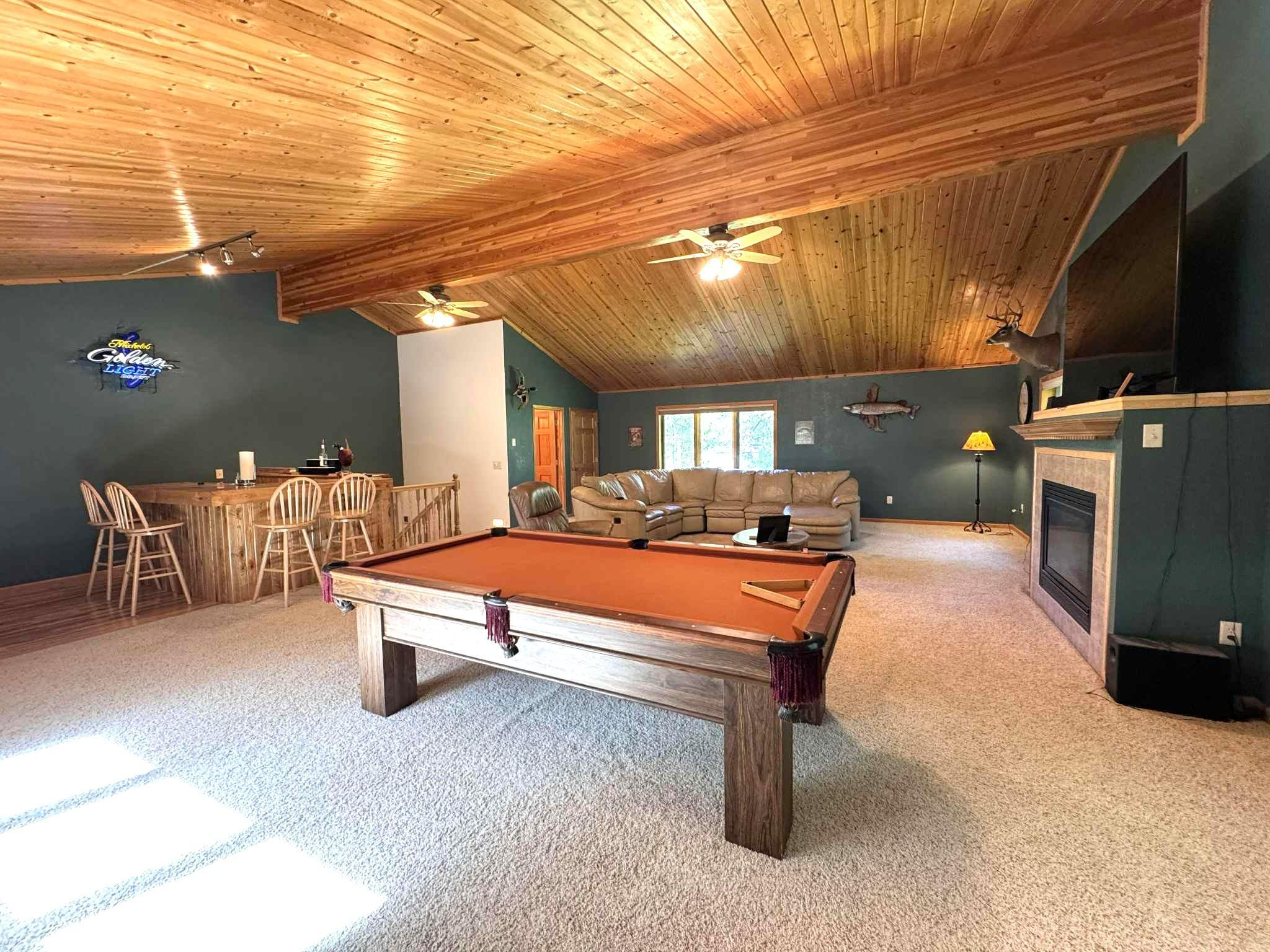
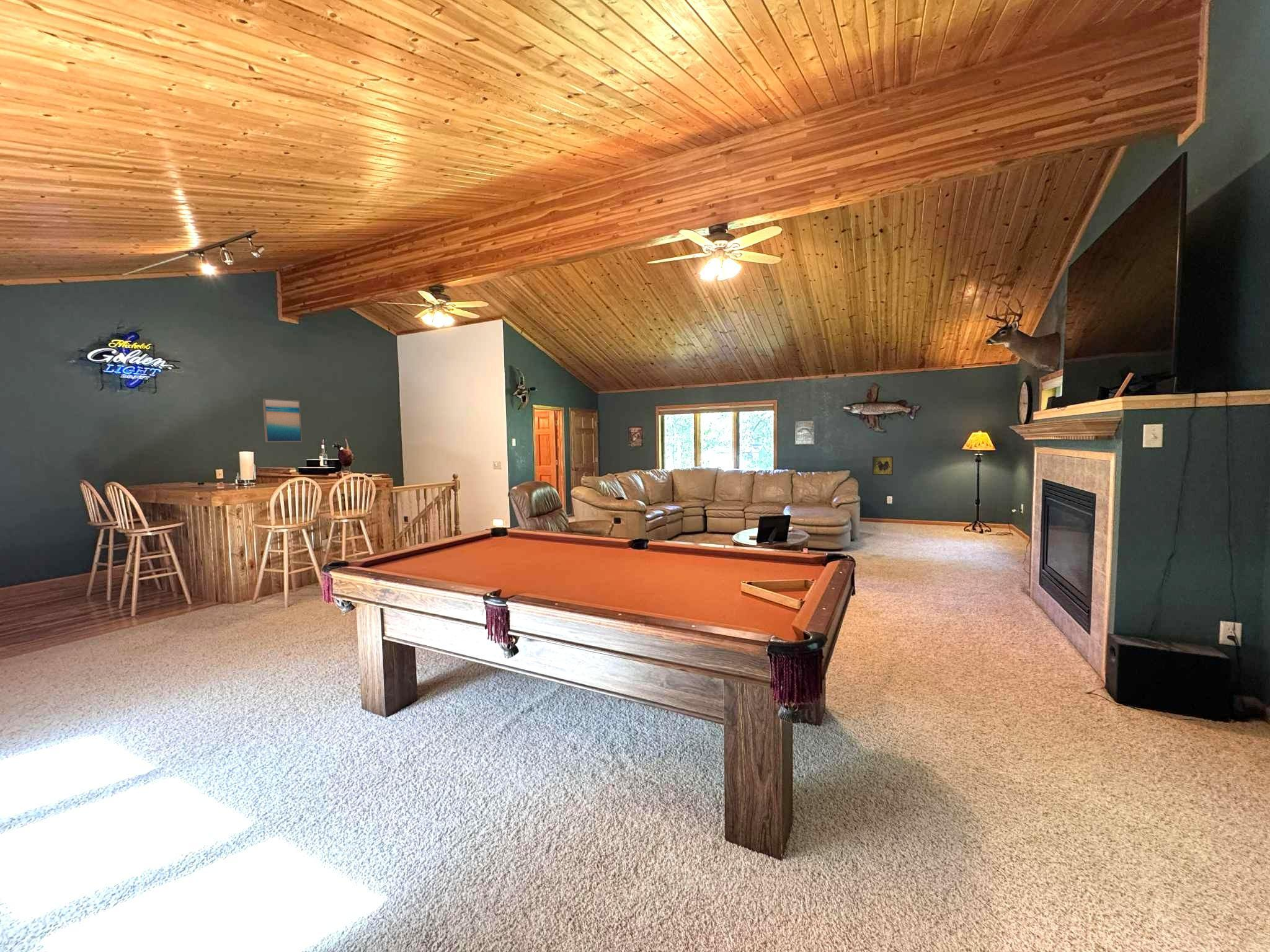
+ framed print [872,456,894,476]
+ wall art [262,398,303,443]
